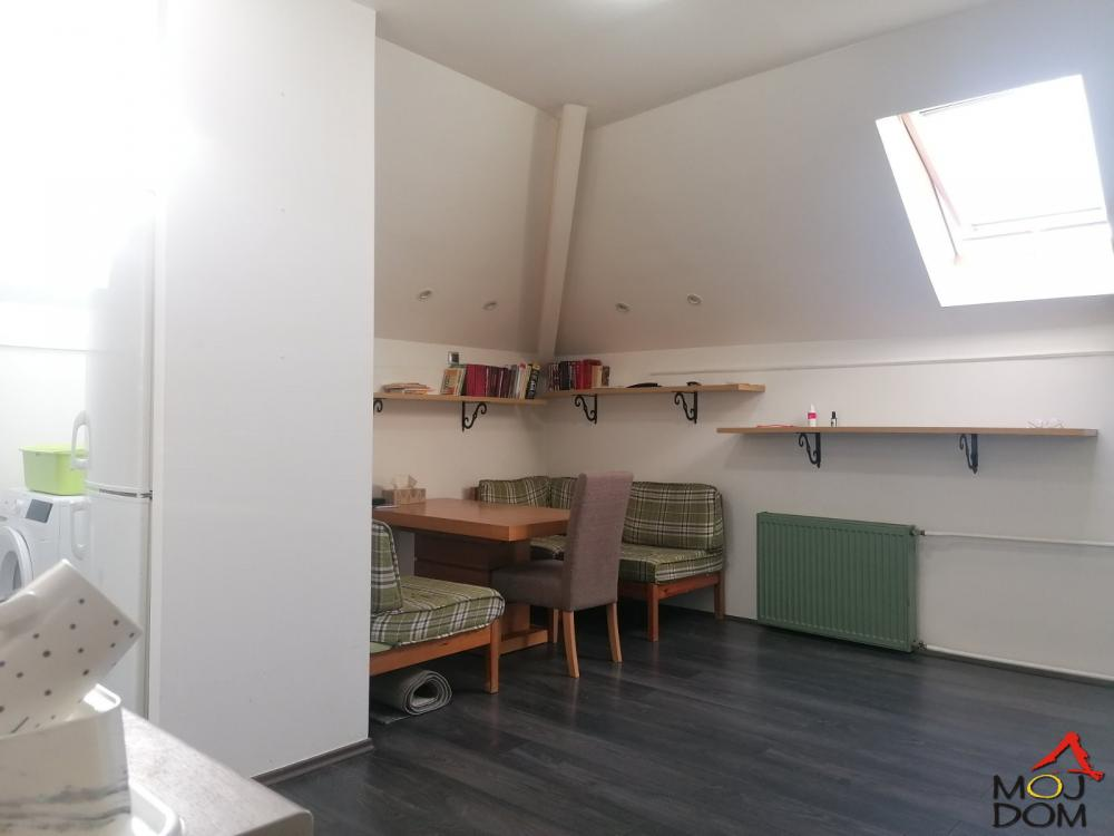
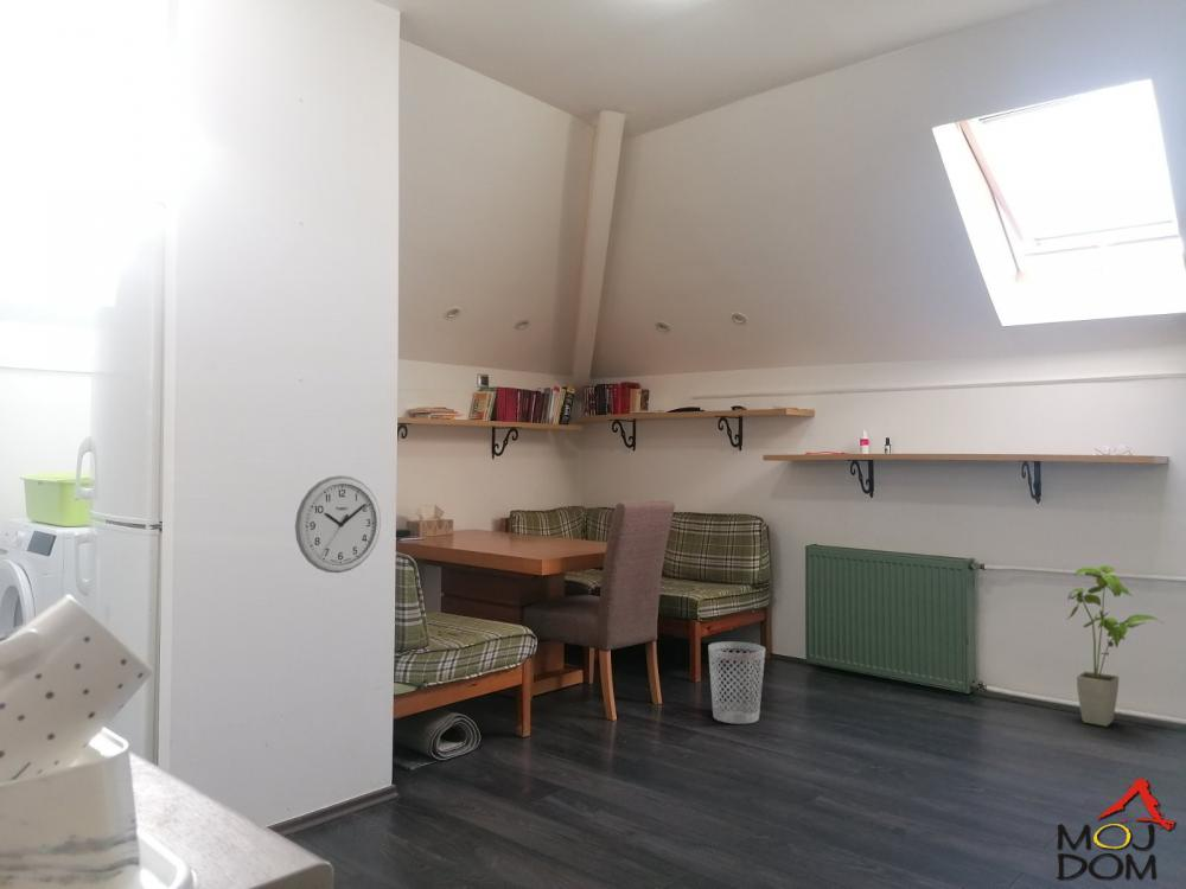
+ wastebasket [707,640,766,725]
+ house plant [1066,564,1166,728]
+ wall clock [294,474,382,574]
